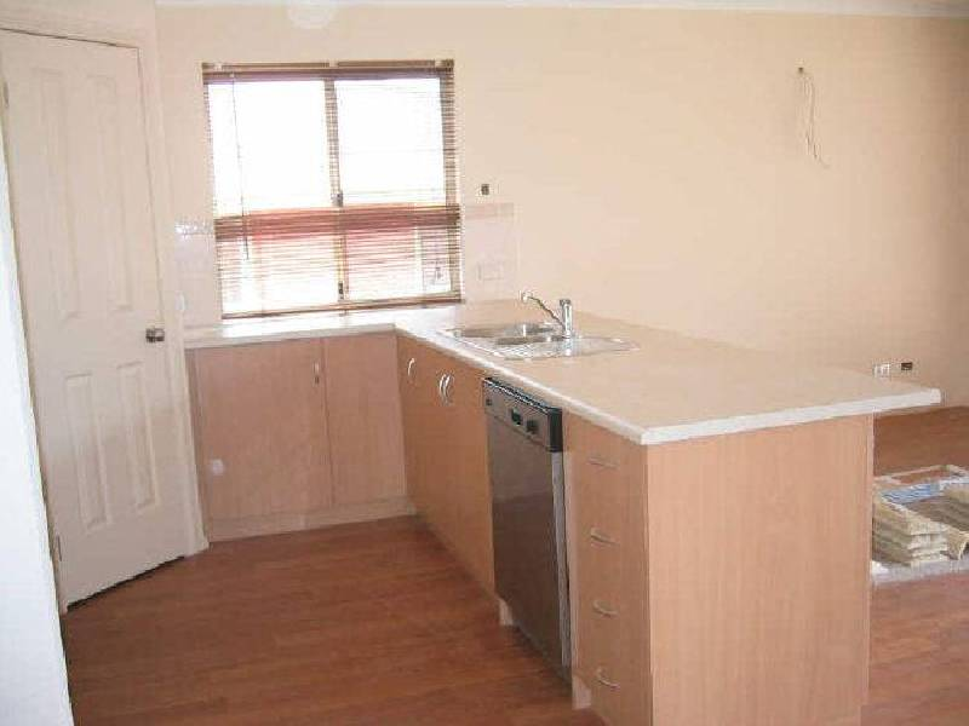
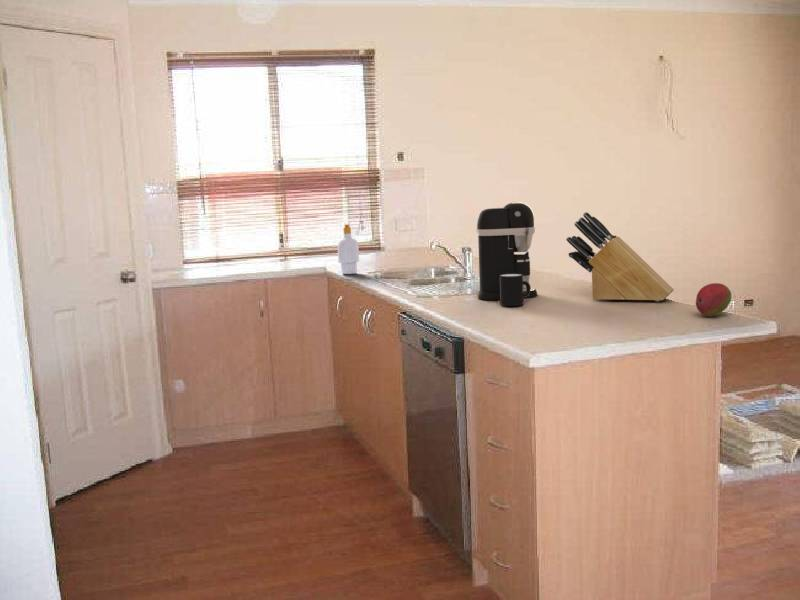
+ soap bottle [337,223,360,275]
+ coffee maker [476,201,538,301]
+ fruit [695,282,732,318]
+ mug [499,274,532,307]
+ knife block [565,211,675,302]
